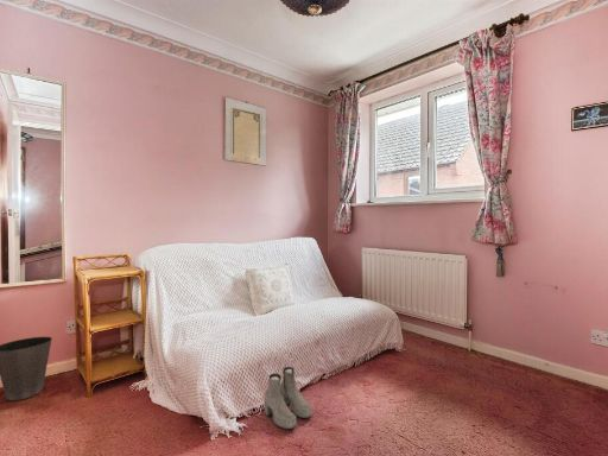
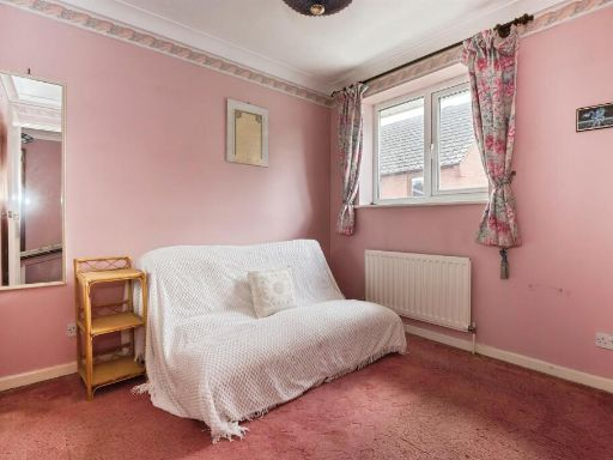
- waste basket [0,336,53,401]
- boots [262,366,314,430]
